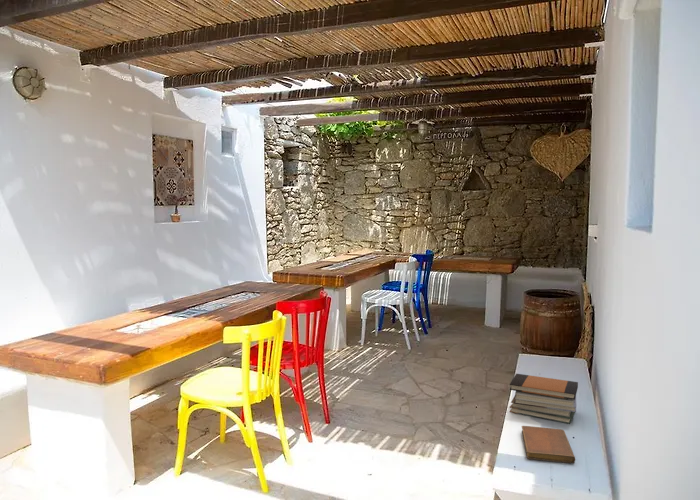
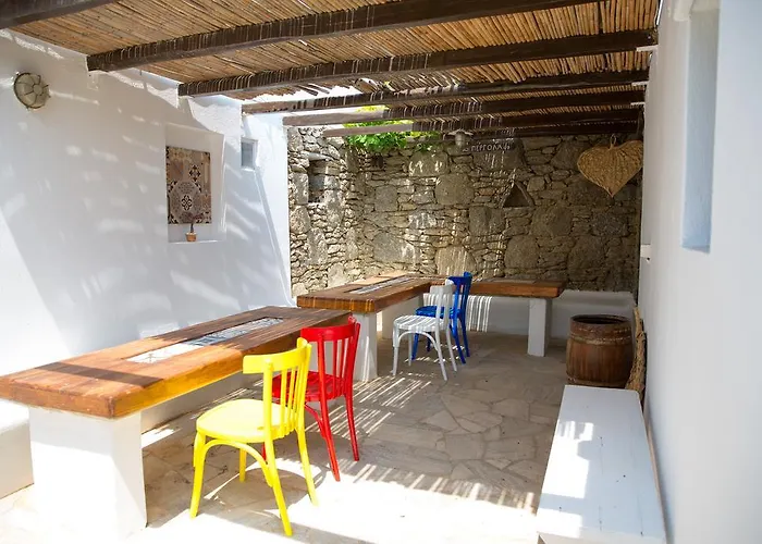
- book stack [508,373,579,425]
- notebook [521,425,576,464]
